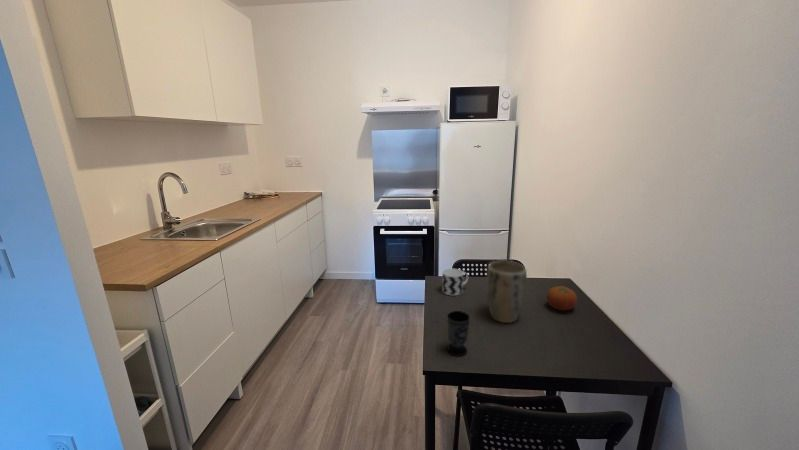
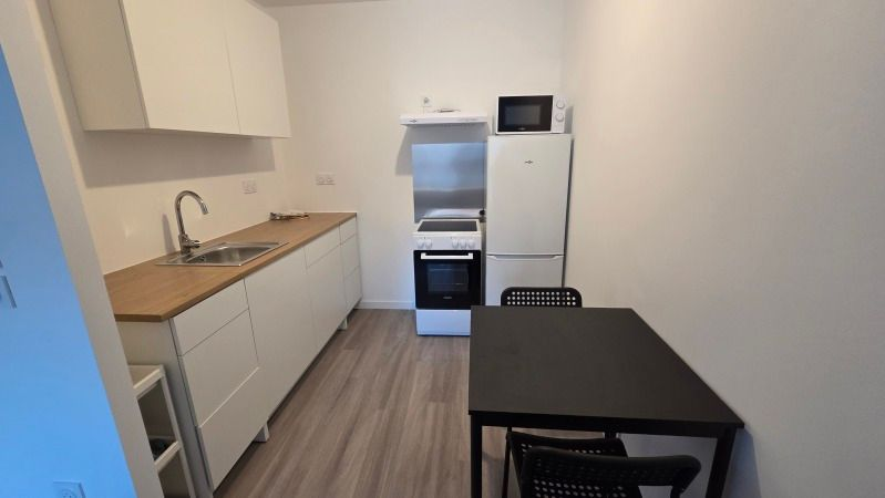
- cup [446,310,470,357]
- fruit [546,285,578,311]
- cup [441,267,469,296]
- plant pot [485,260,528,324]
